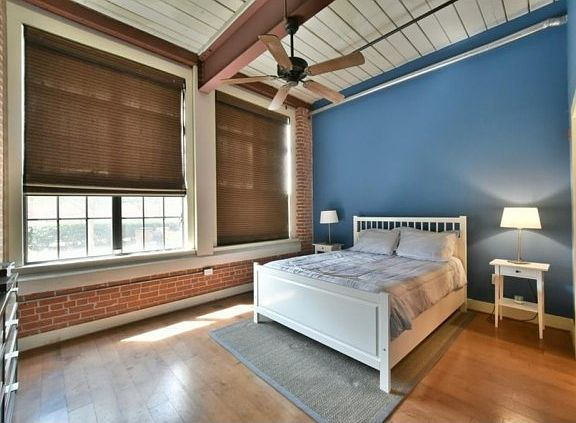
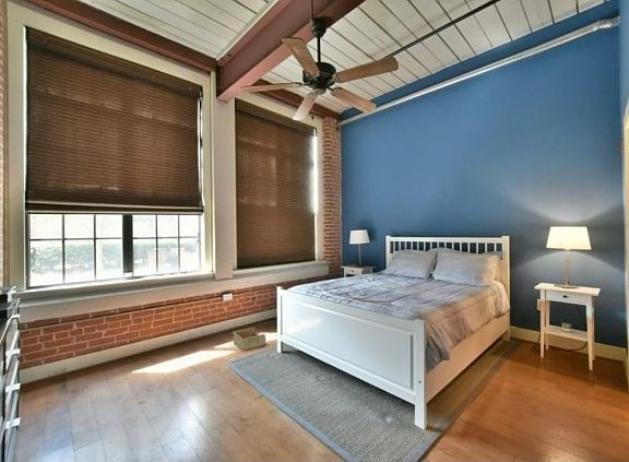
+ storage bin [232,327,266,352]
